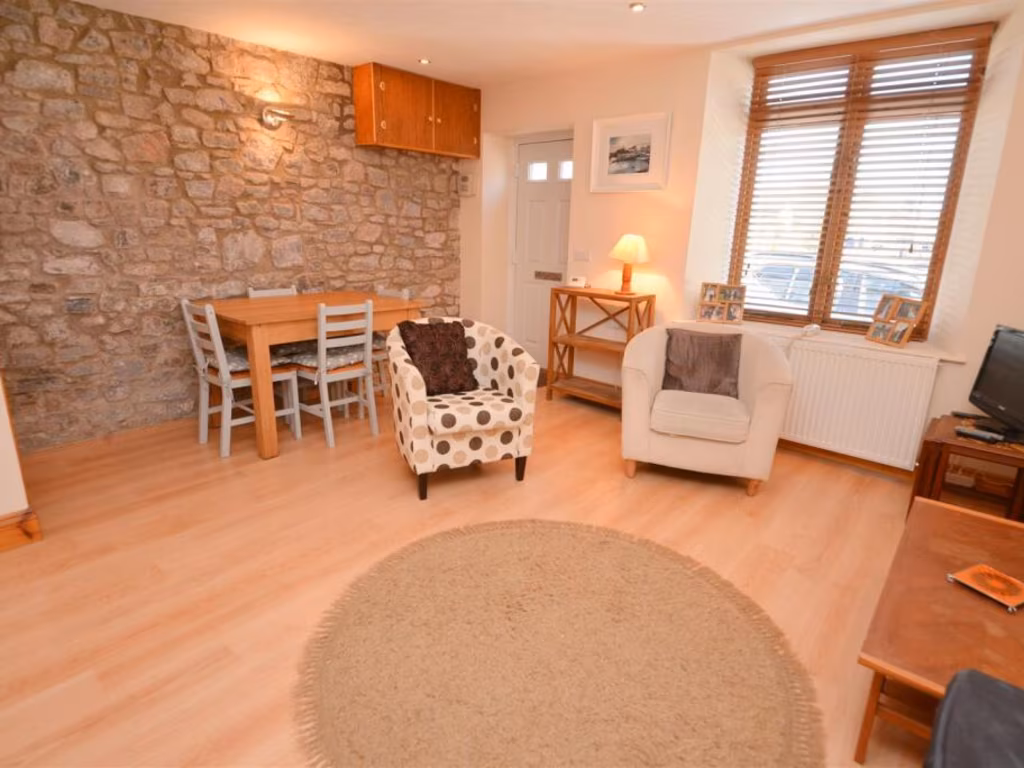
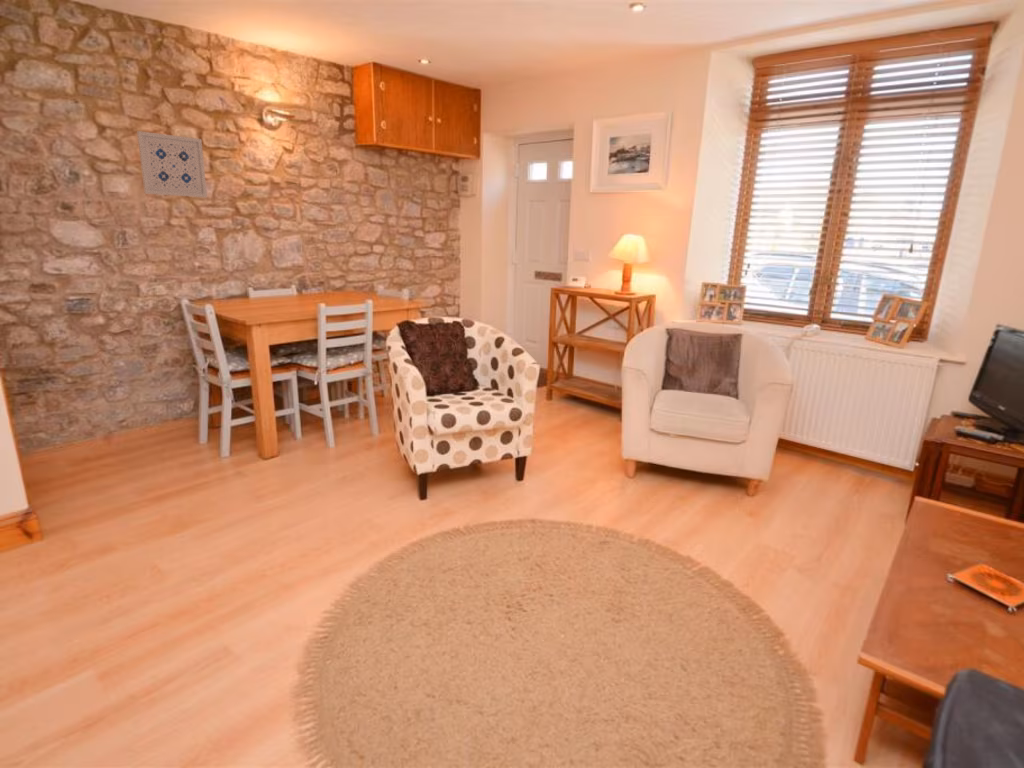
+ wall art [136,130,208,198]
